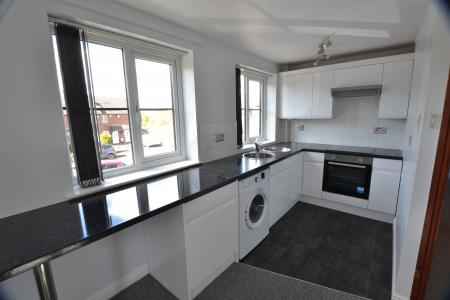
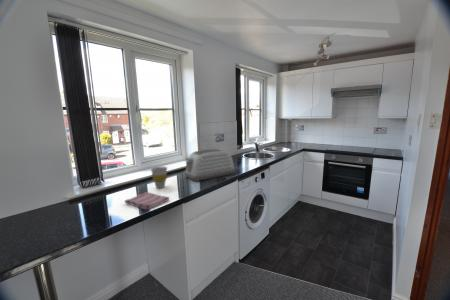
+ dish towel [124,191,170,211]
+ toaster [183,148,236,182]
+ cup [150,166,168,189]
